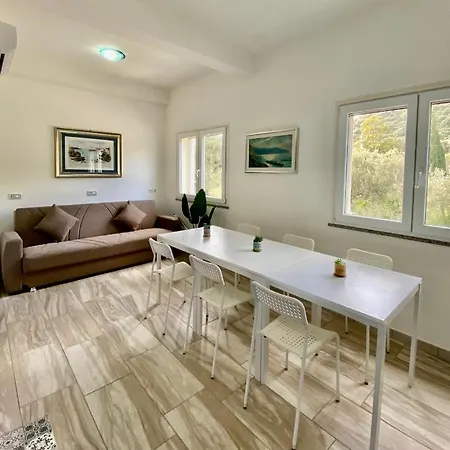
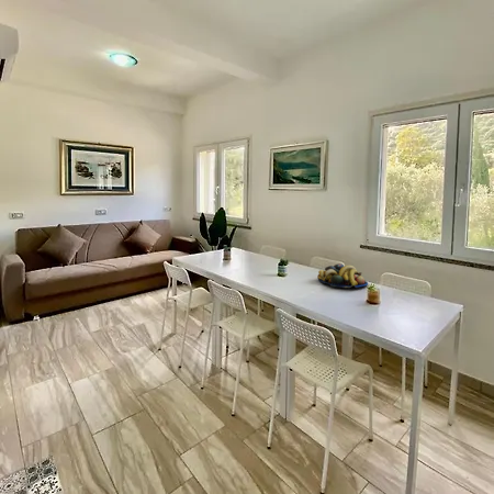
+ fruit bowl [316,262,369,289]
